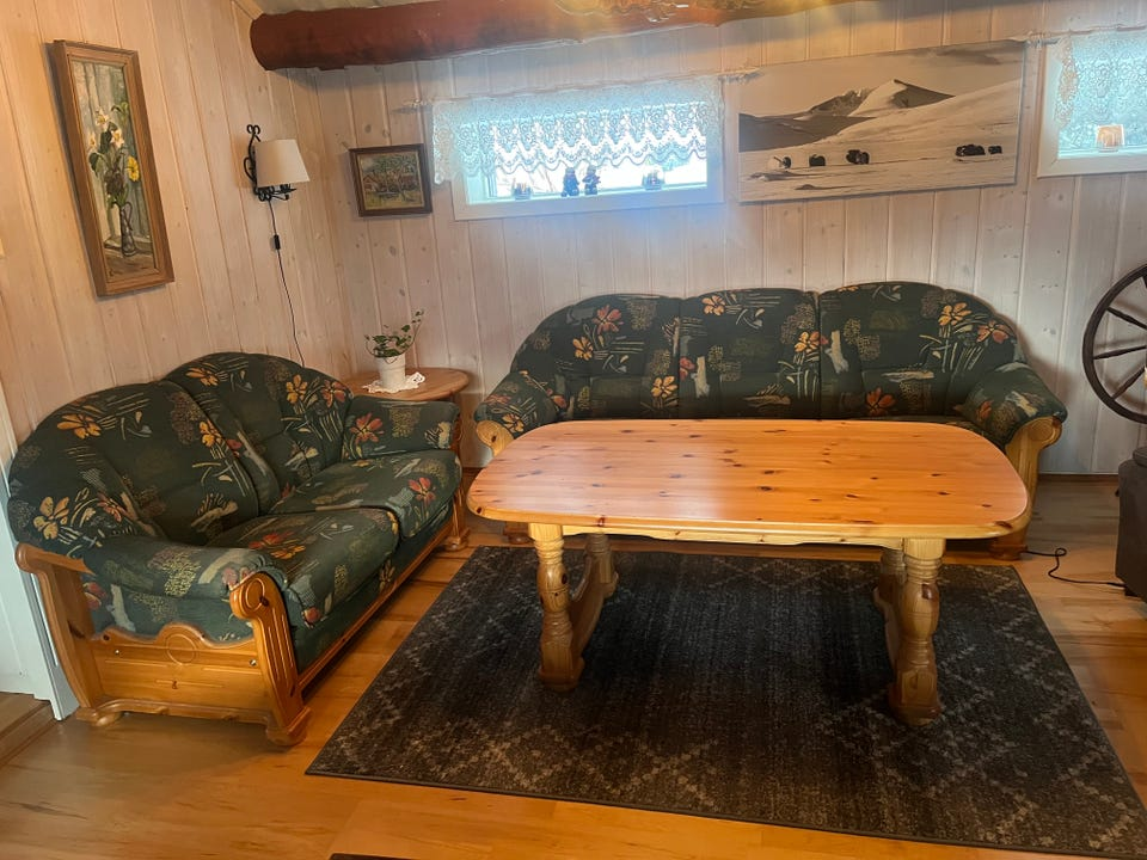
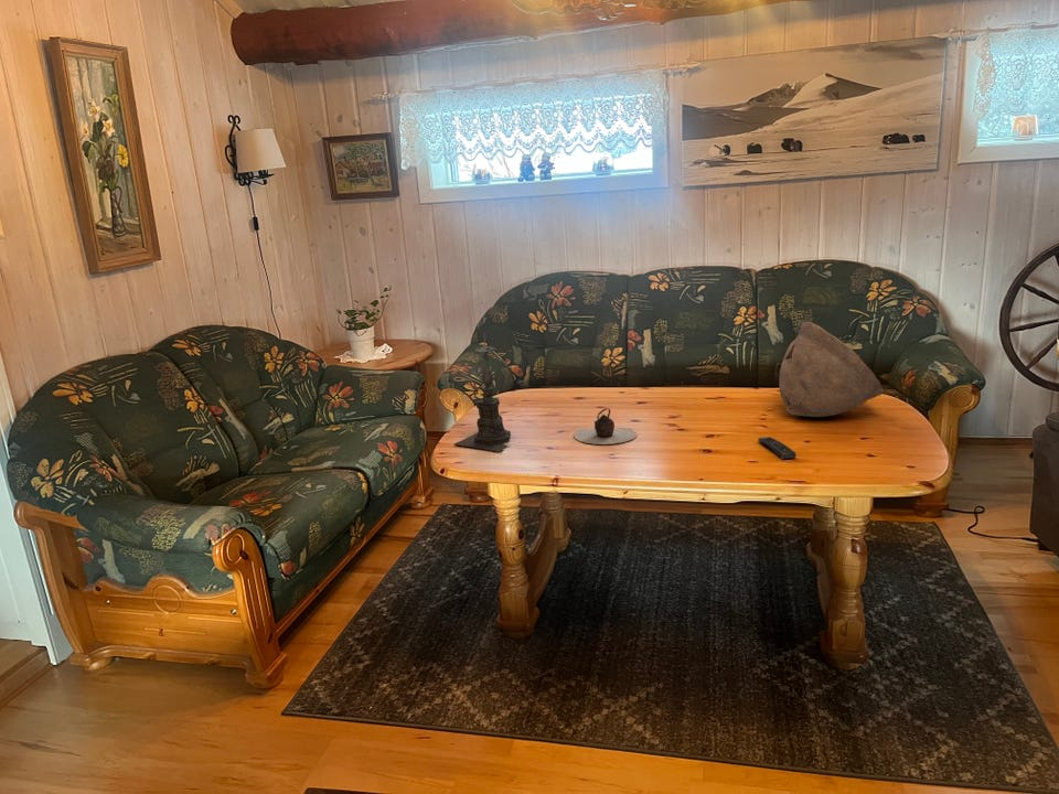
+ candle holder [452,331,512,453]
+ remote control [757,436,798,460]
+ bowl [778,321,884,418]
+ teapot [573,407,638,446]
